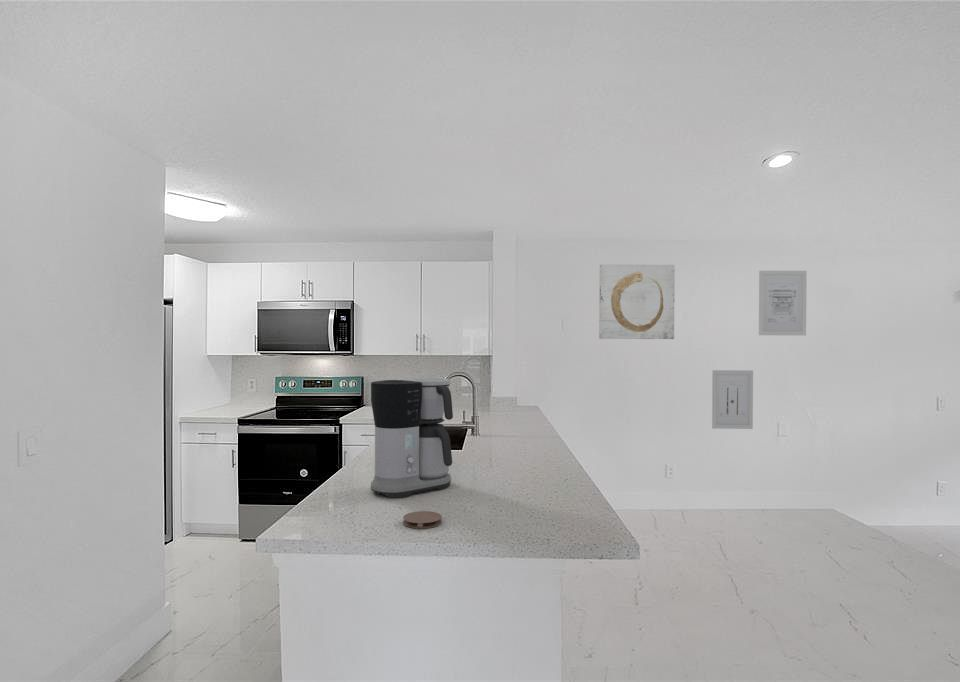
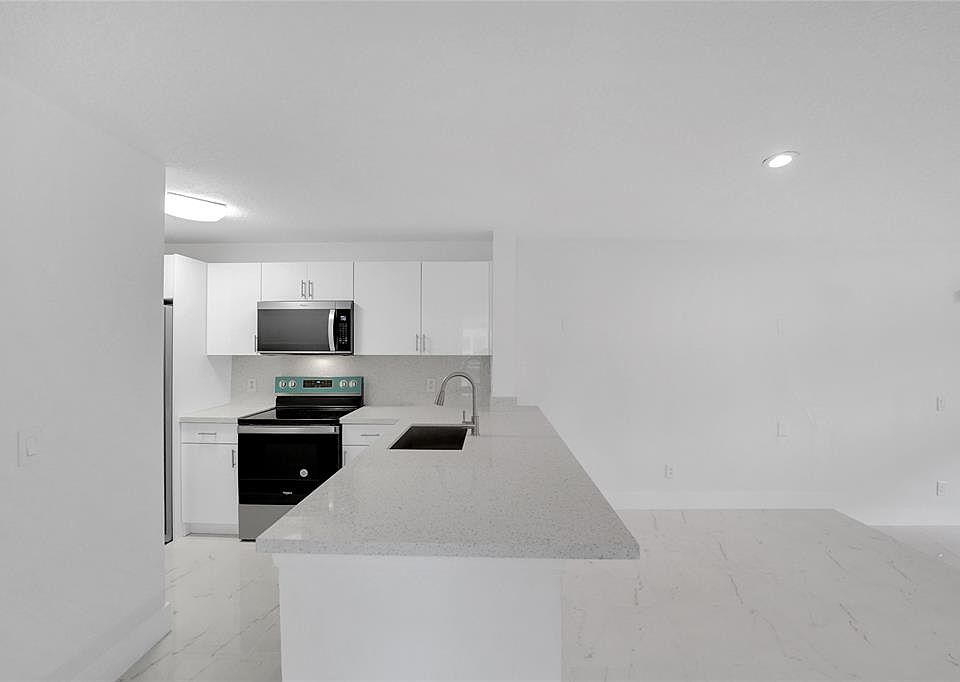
- wall art [758,270,808,337]
- wall art [598,264,676,340]
- coffee maker [370,377,454,499]
- wall art [711,369,754,430]
- coaster [402,510,443,529]
